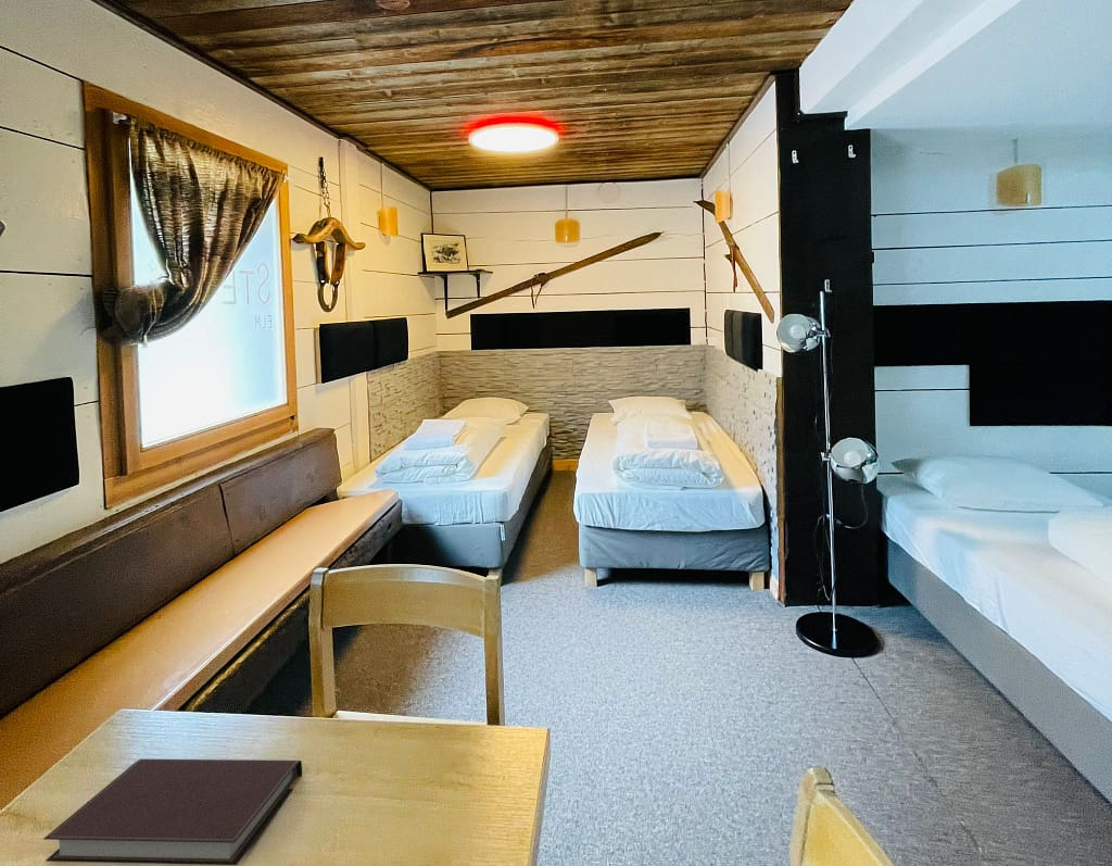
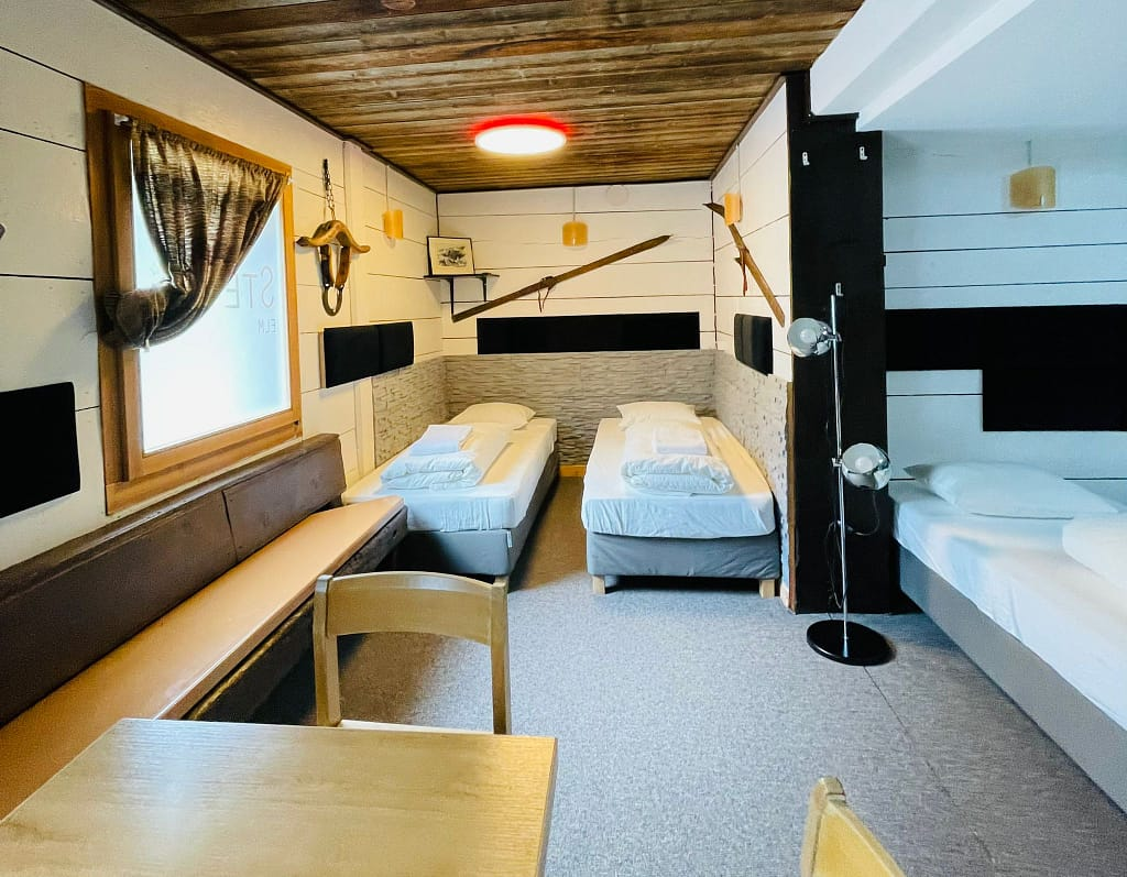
- notebook [42,757,303,866]
